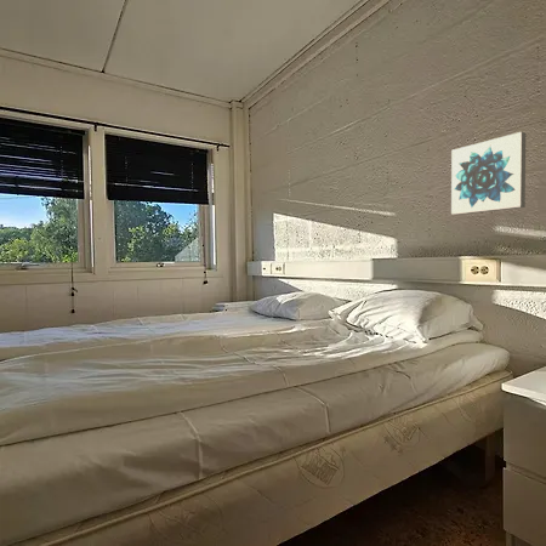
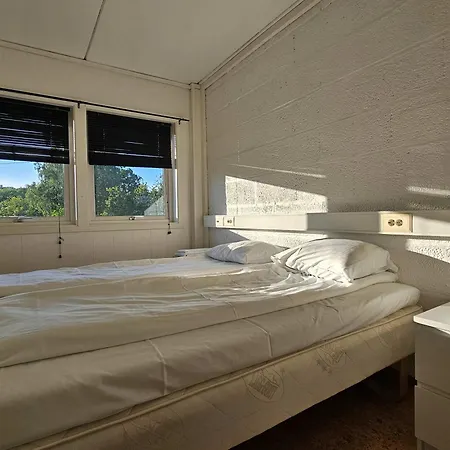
- wall art [450,131,527,216]
